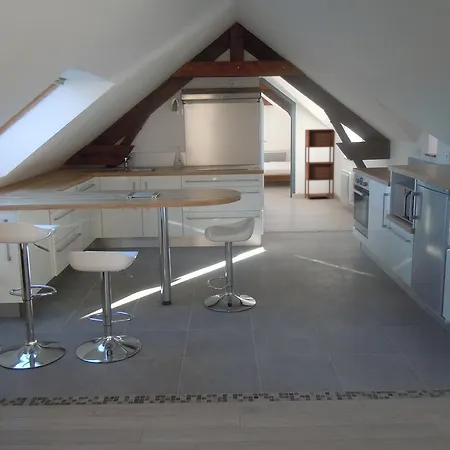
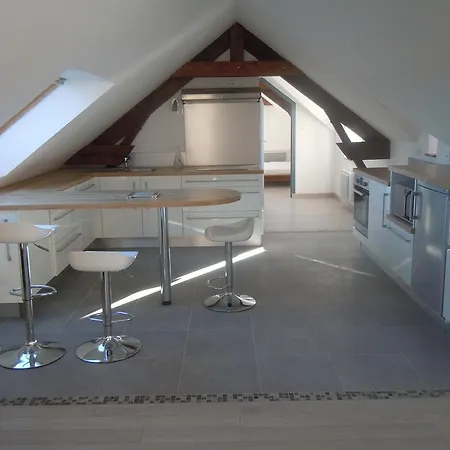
- shelving unit [304,128,336,200]
